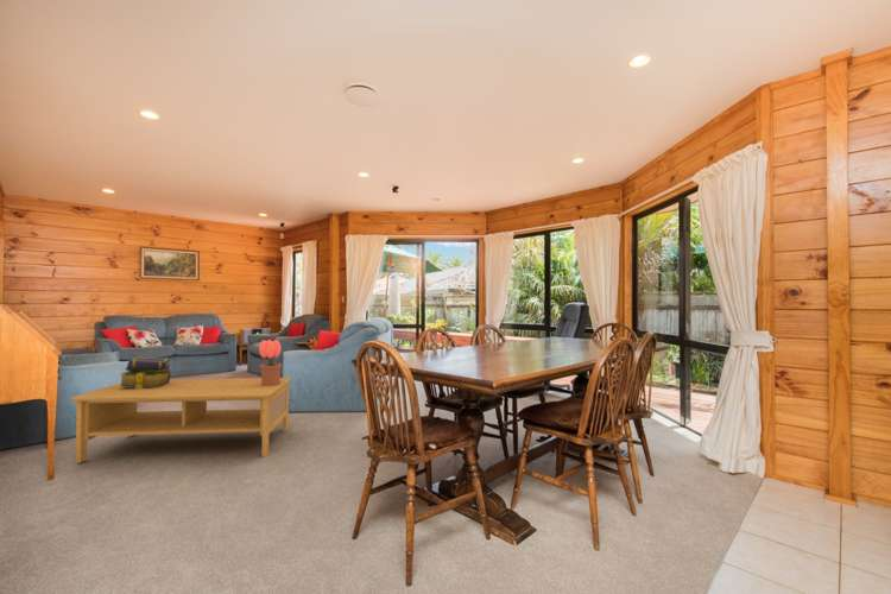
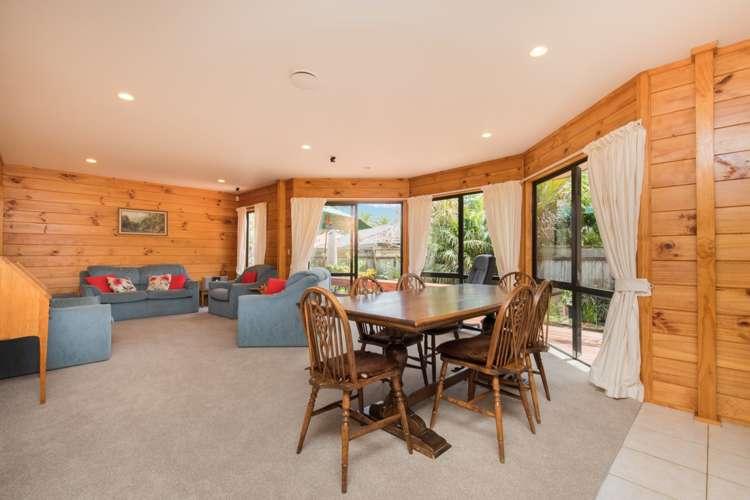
- stack of books [119,356,173,388]
- potted flower [258,339,283,386]
- coffee table [70,377,293,465]
